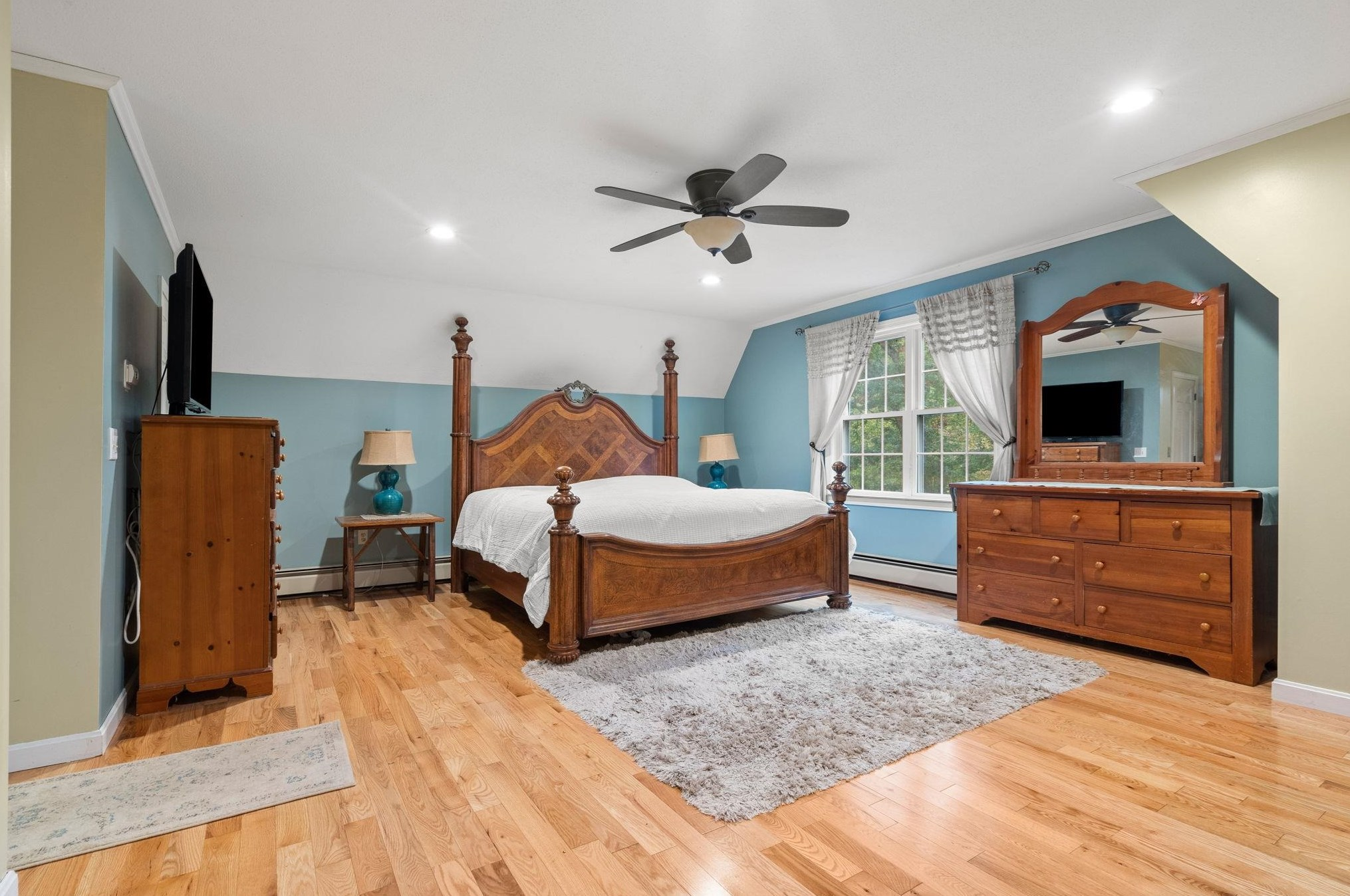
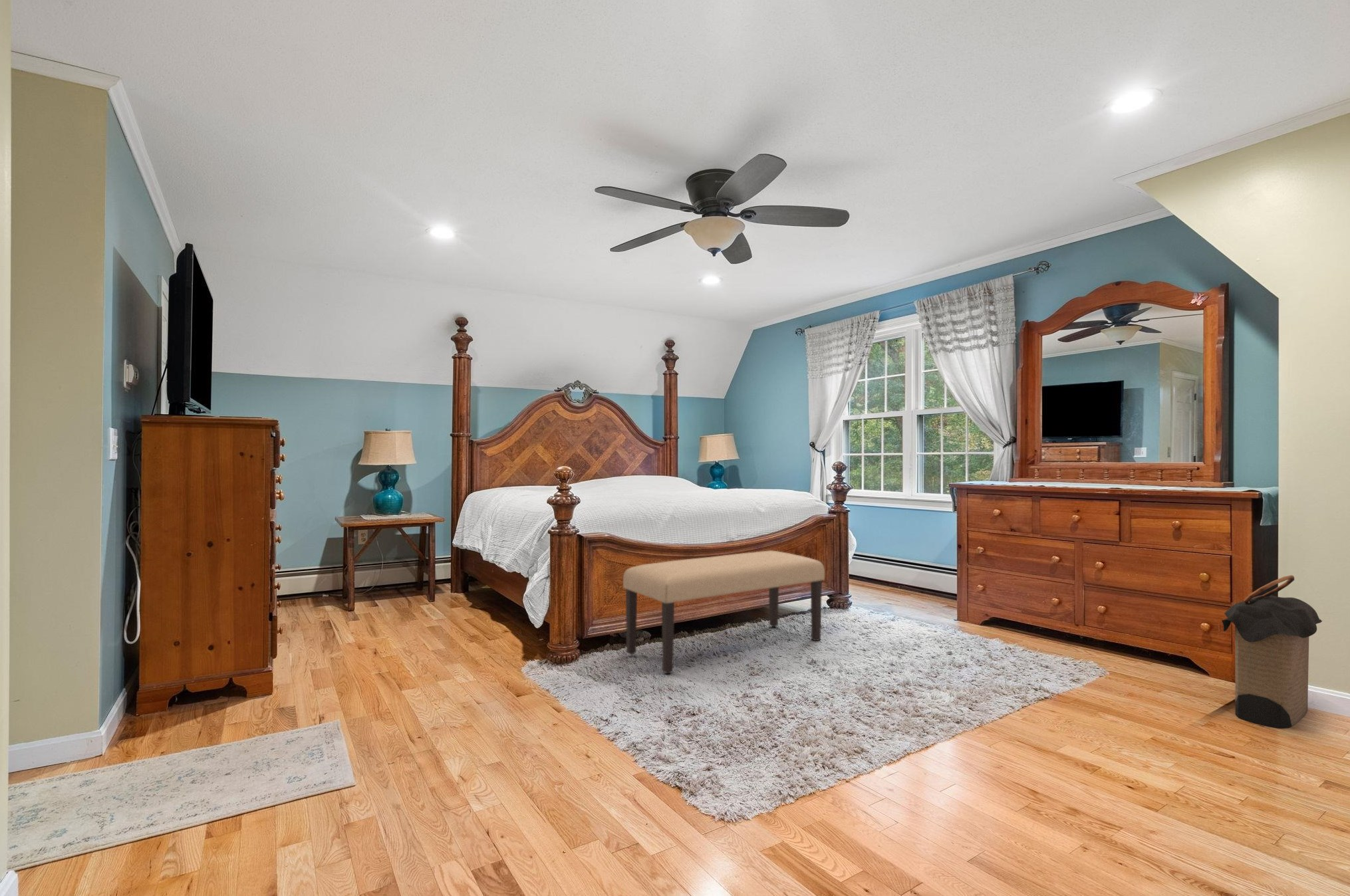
+ laundry hamper [1221,574,1323,729]
+ bench [622,550,825,675]
